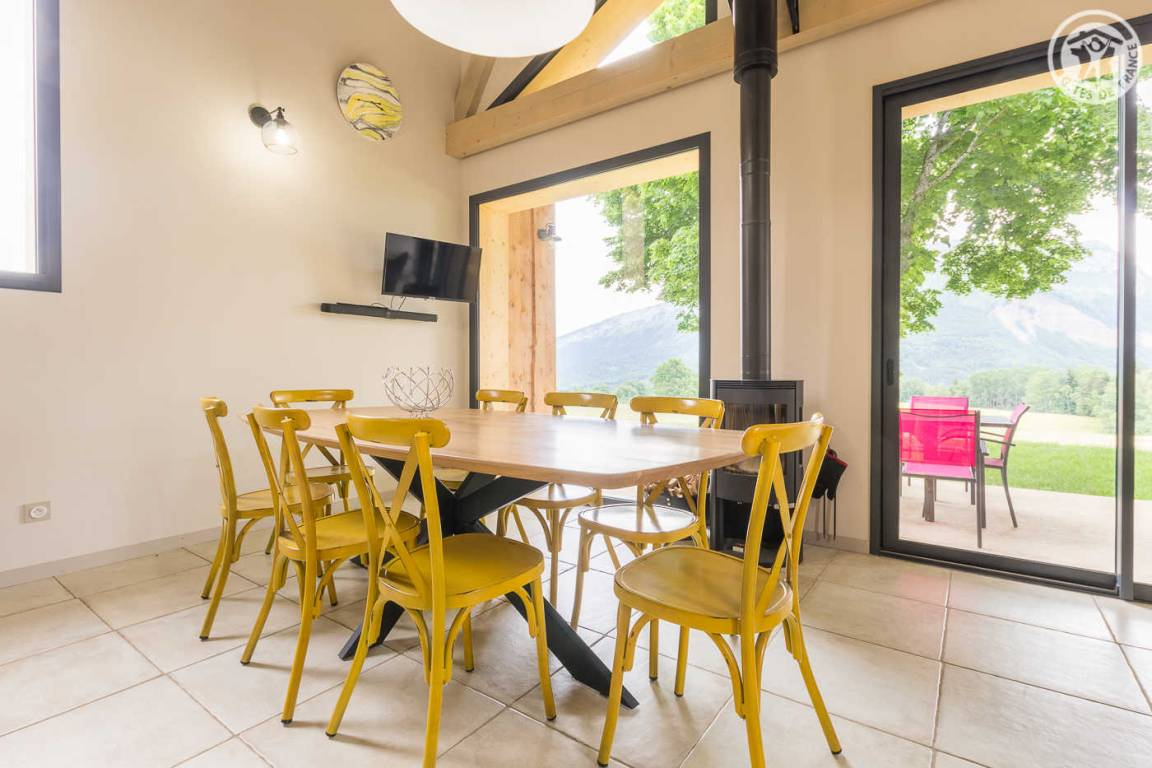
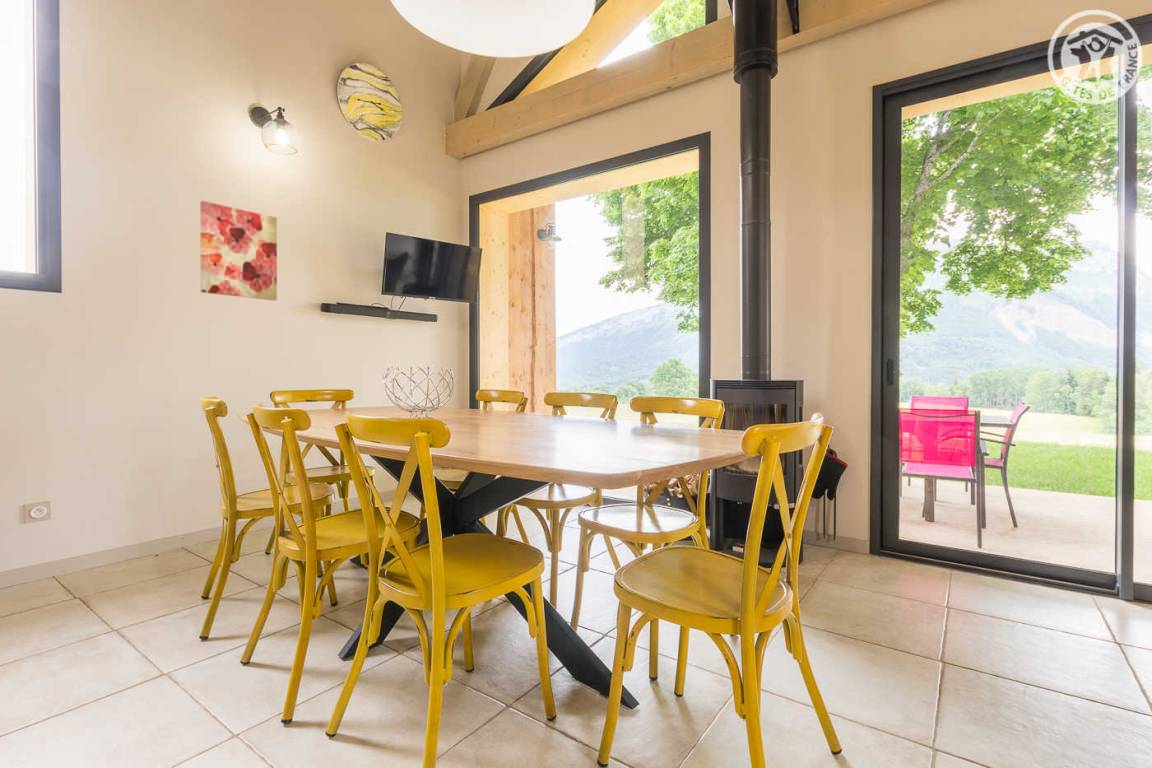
+ wall art [199,200,278,302]
